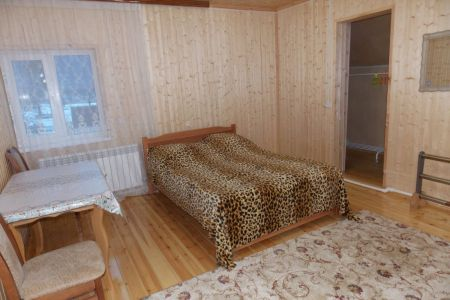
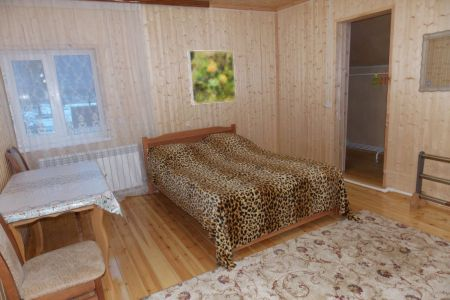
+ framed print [186,49,237,105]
